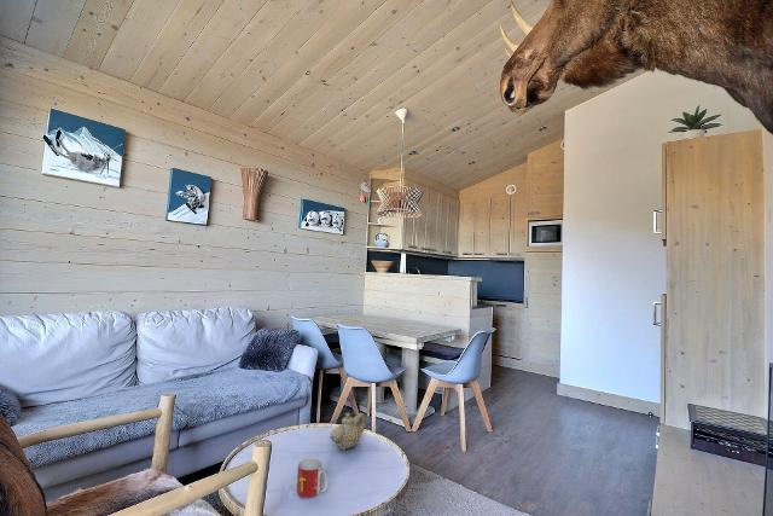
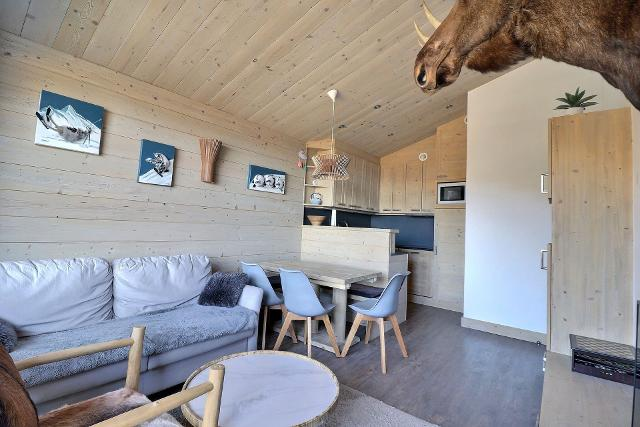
- teapot [329,412,367,452]
- mug [296,458,329,499]
